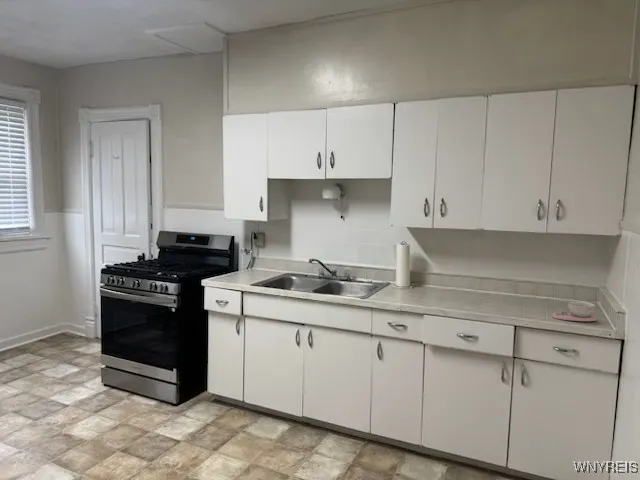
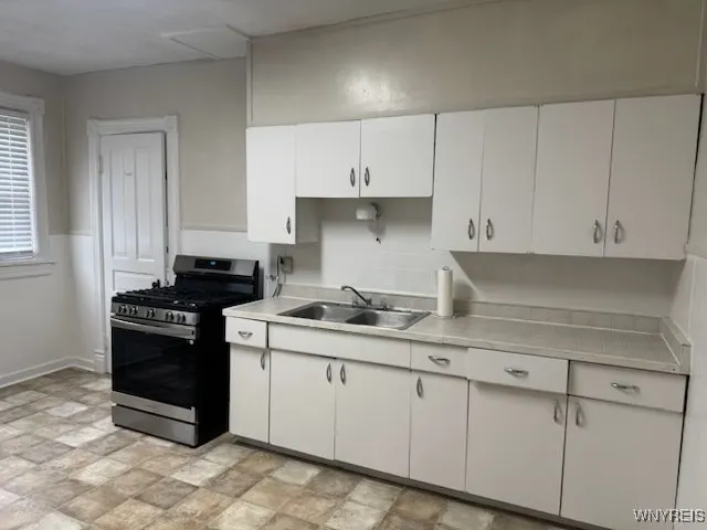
- bowl [552,301,598,322]
